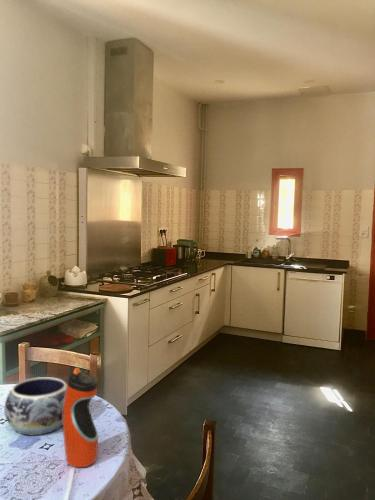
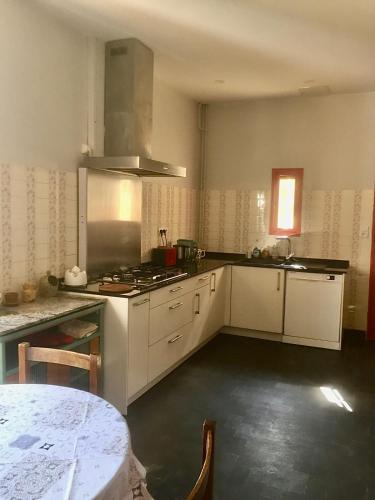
- water bottle [62,366,99,468]
- decorative bowl [4,376,68,436]
